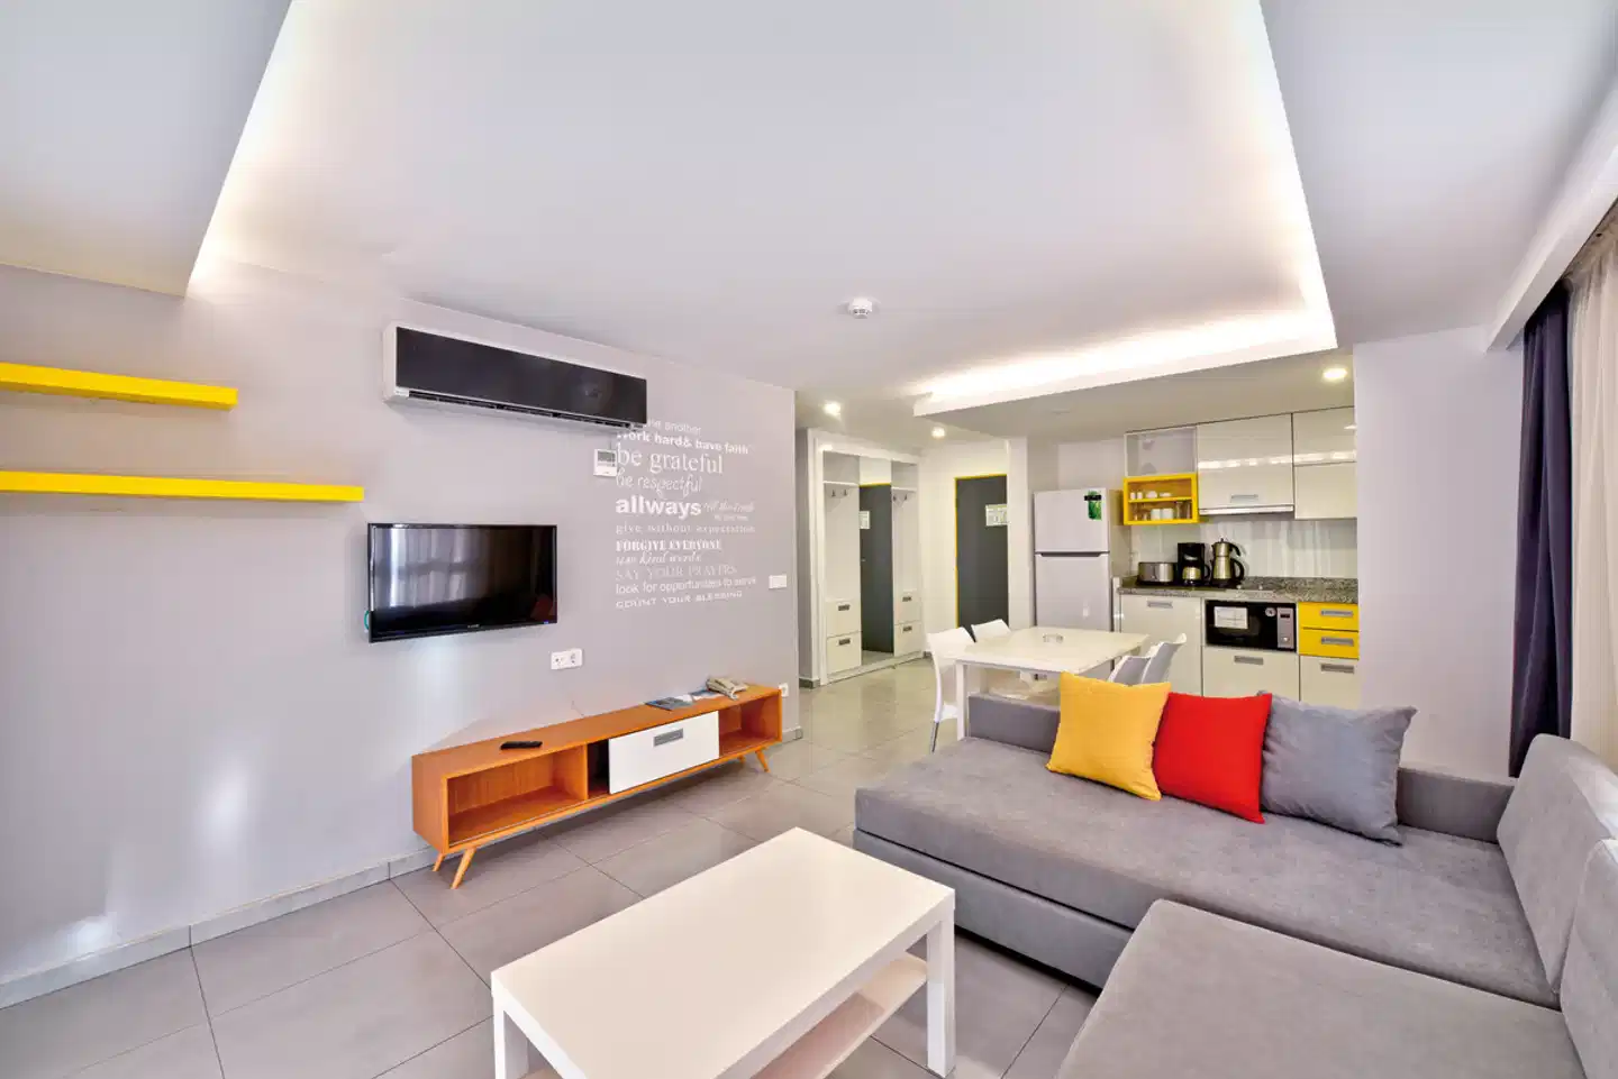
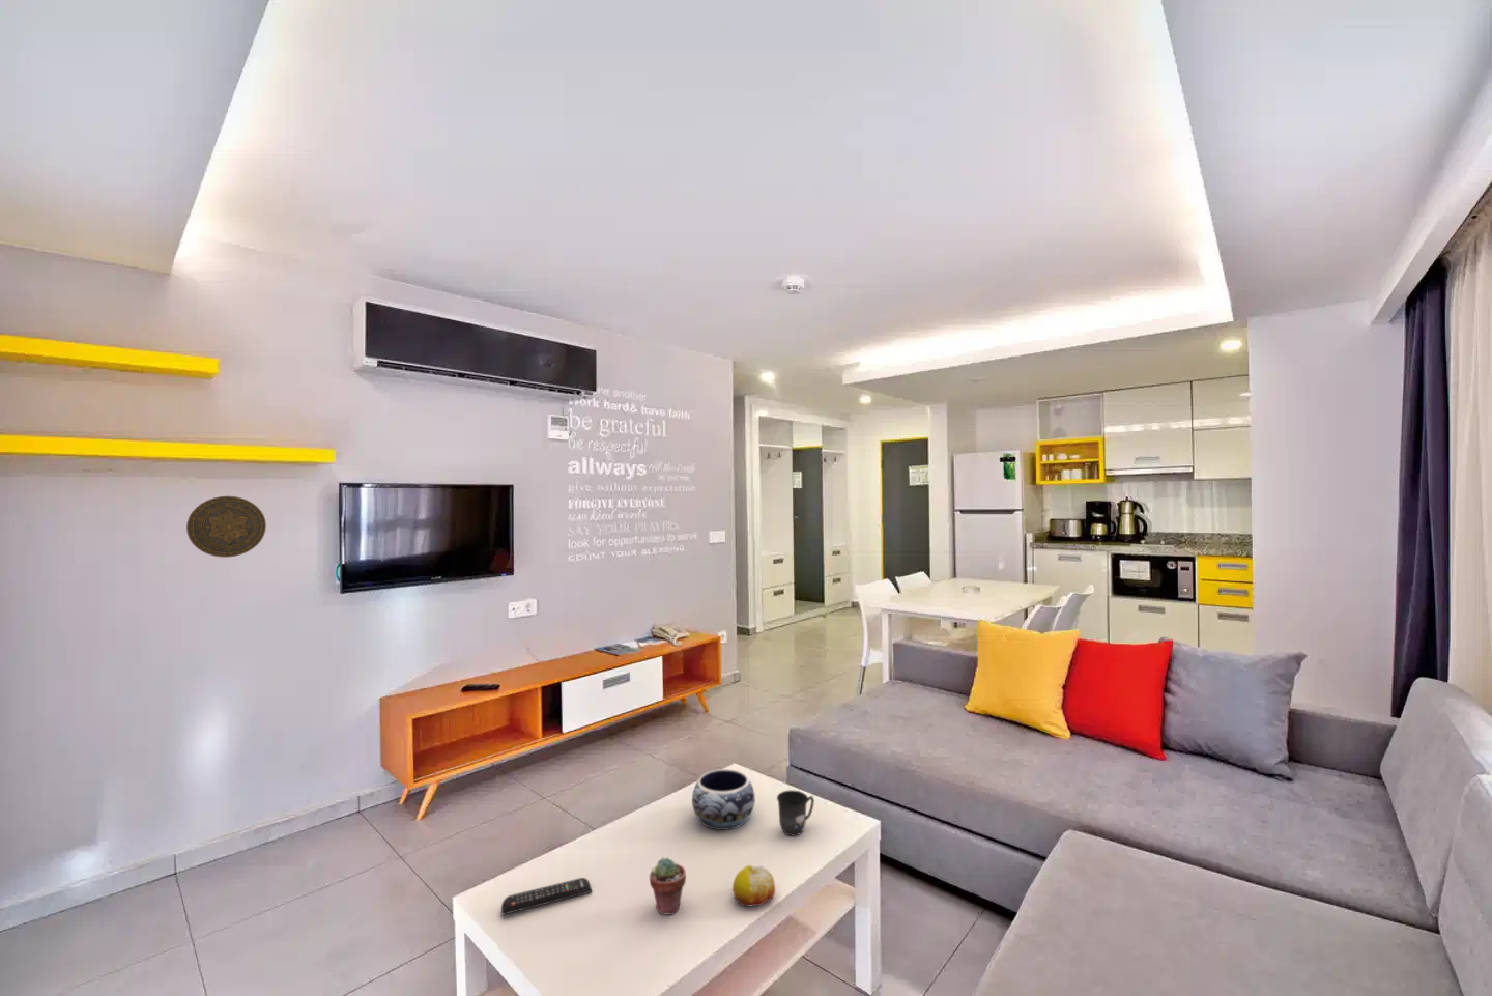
+ mug [777,789,815,837]
+ fruit [731,865,777,908]
+ decorative bowl [691,768,757,831]
+ remote control [500,877,592,916]
+ potted succulent [649,856,687,916]
+ decorative plate [186,496,268,559]
